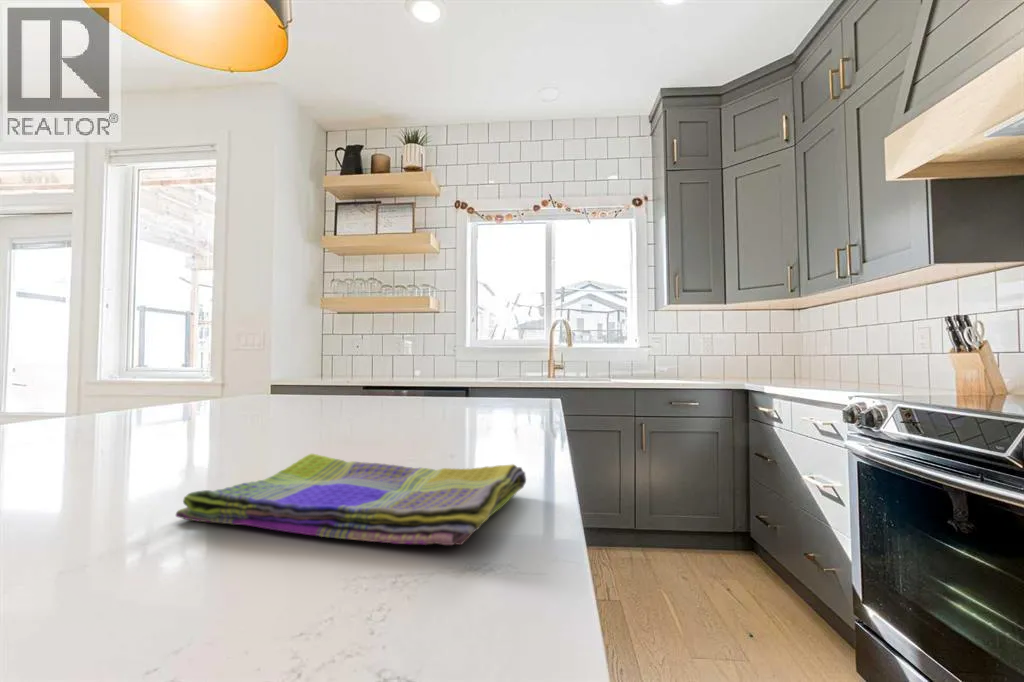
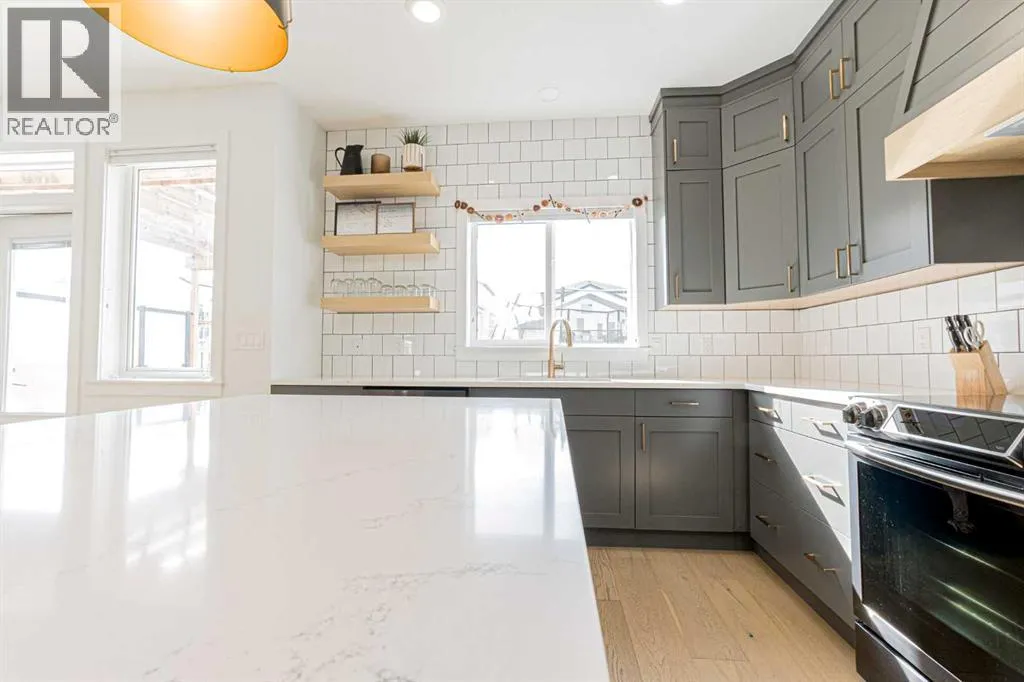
- dish towel [175,453,527,546]
